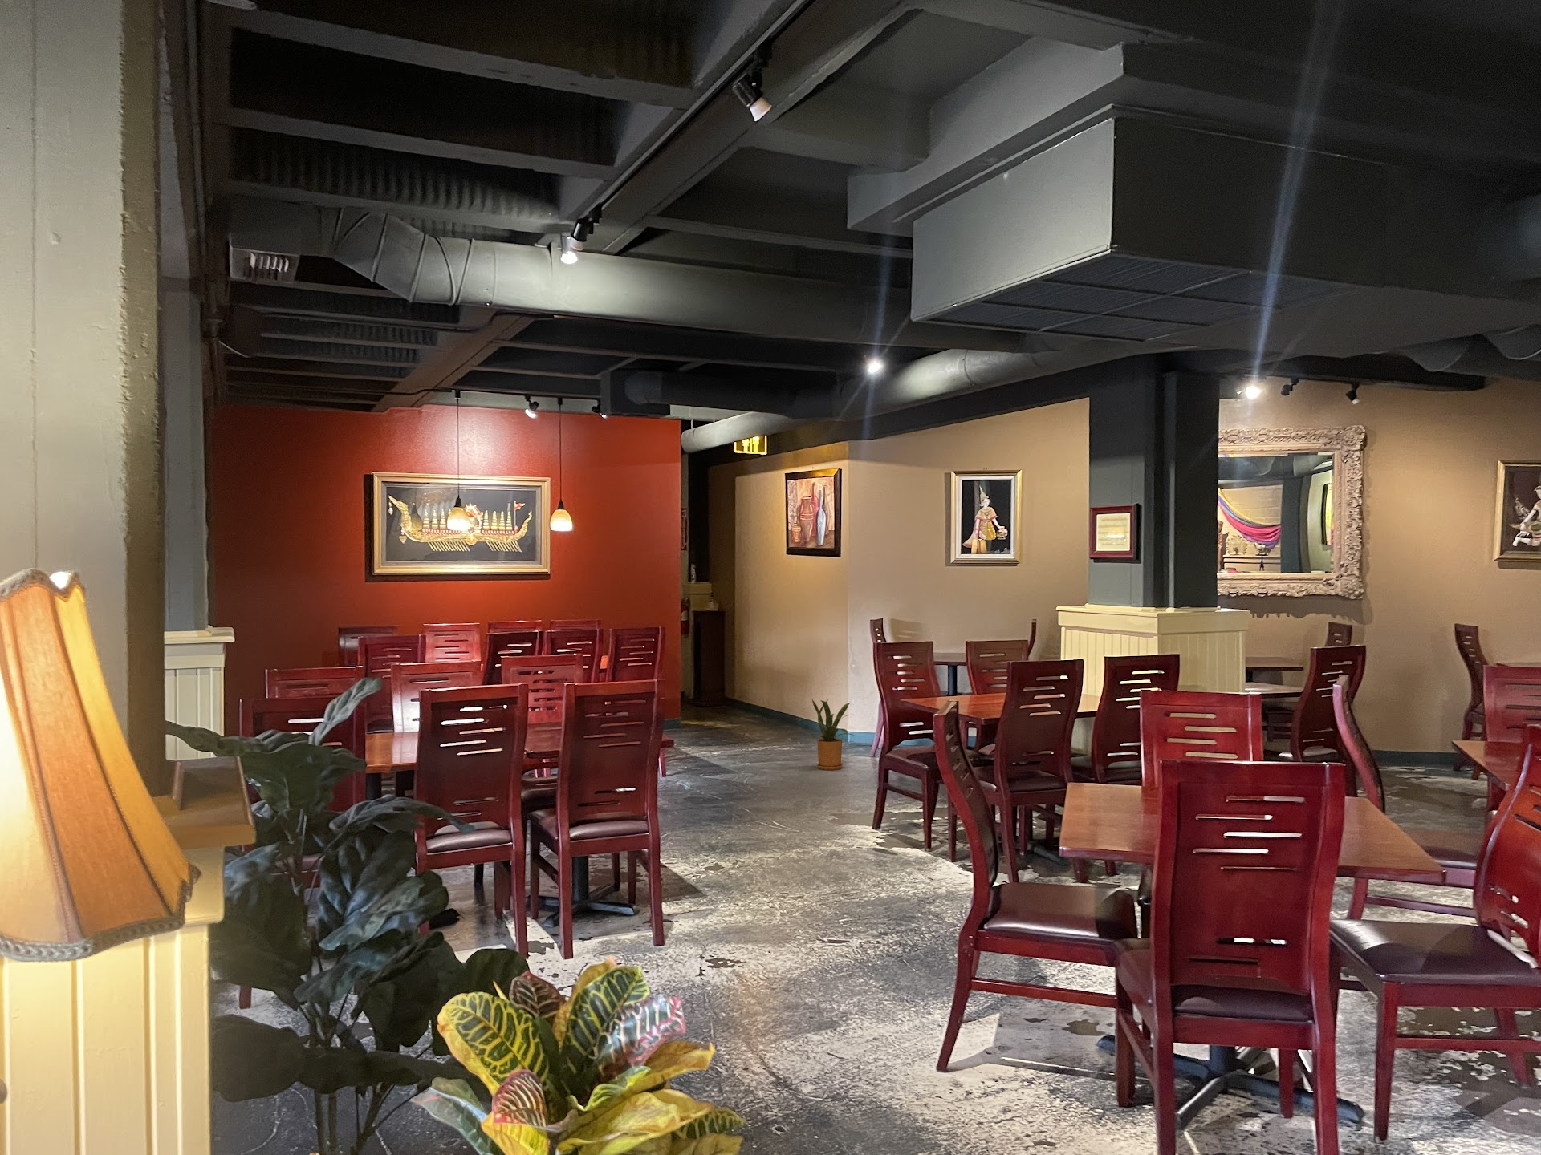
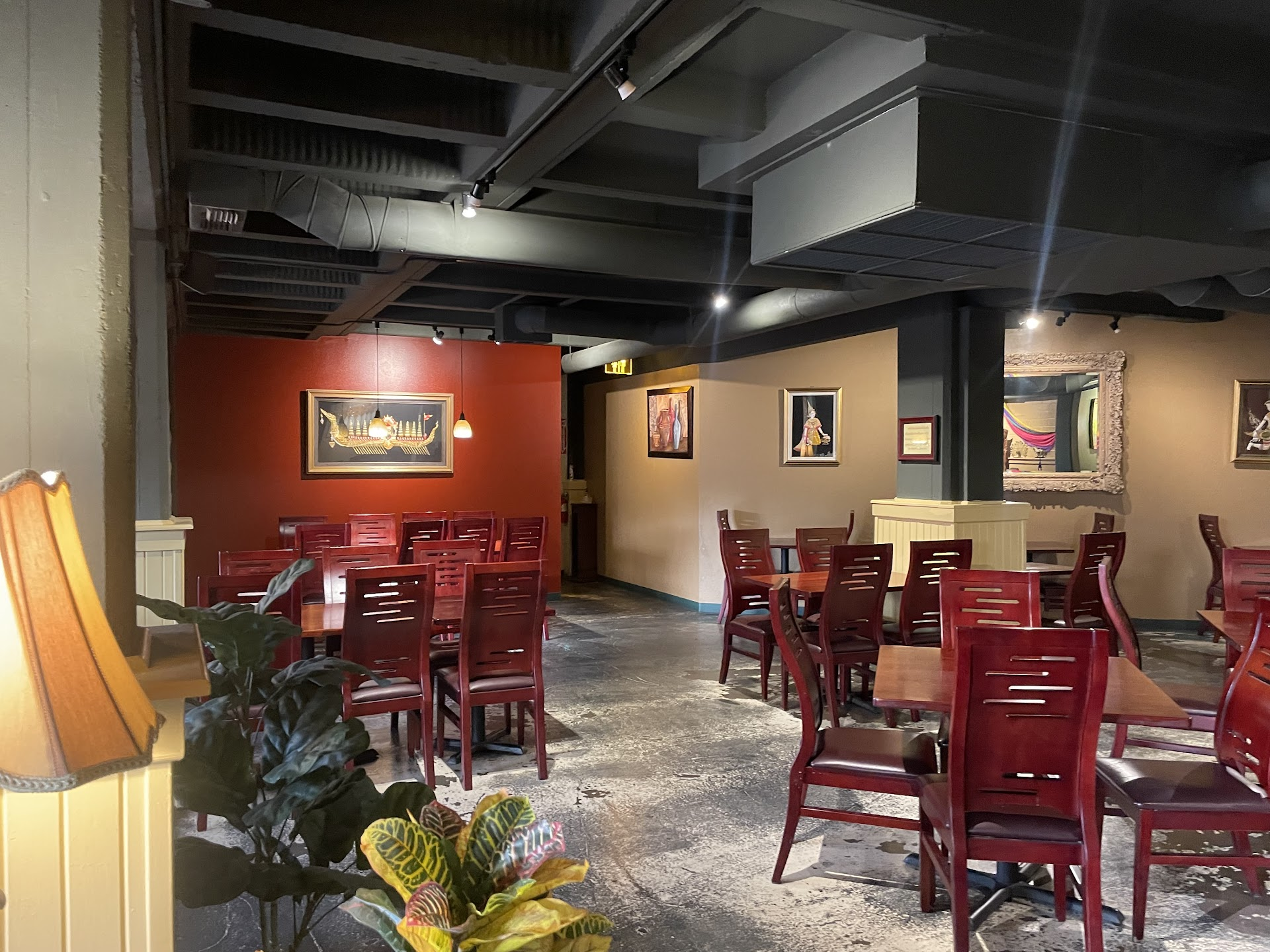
- house plant [809,699,854,770]
